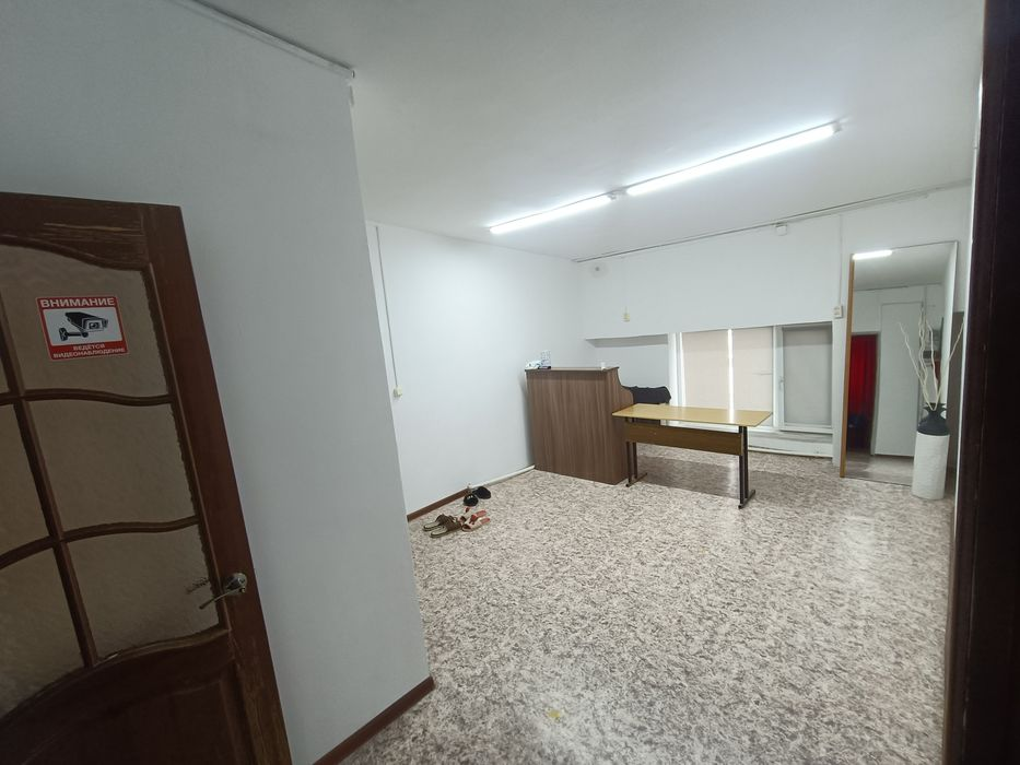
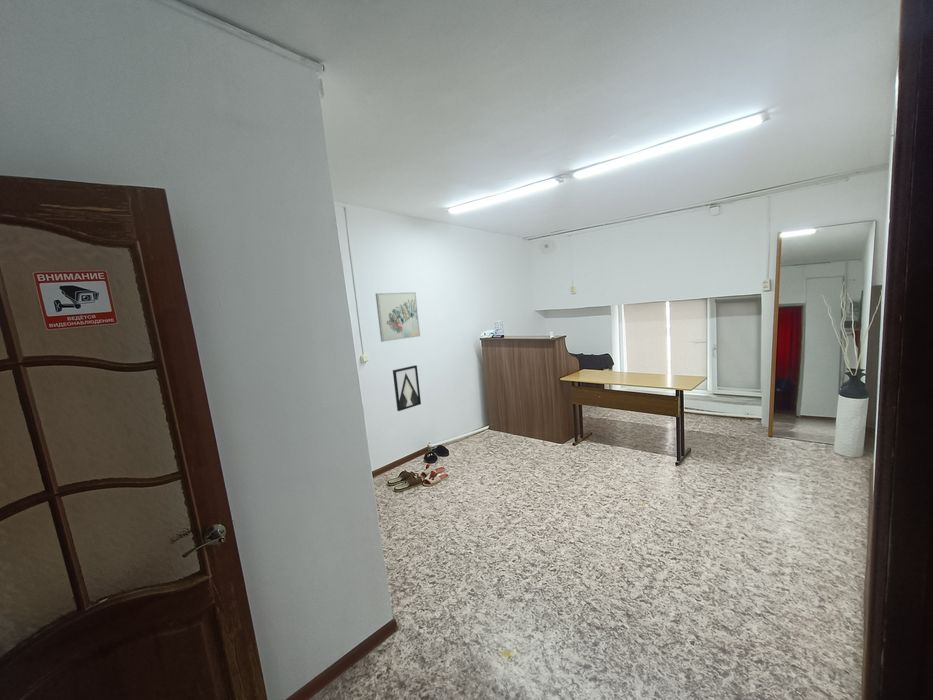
+ wall art [392,364,422,412]
+ wall art [375,291,421,343]
